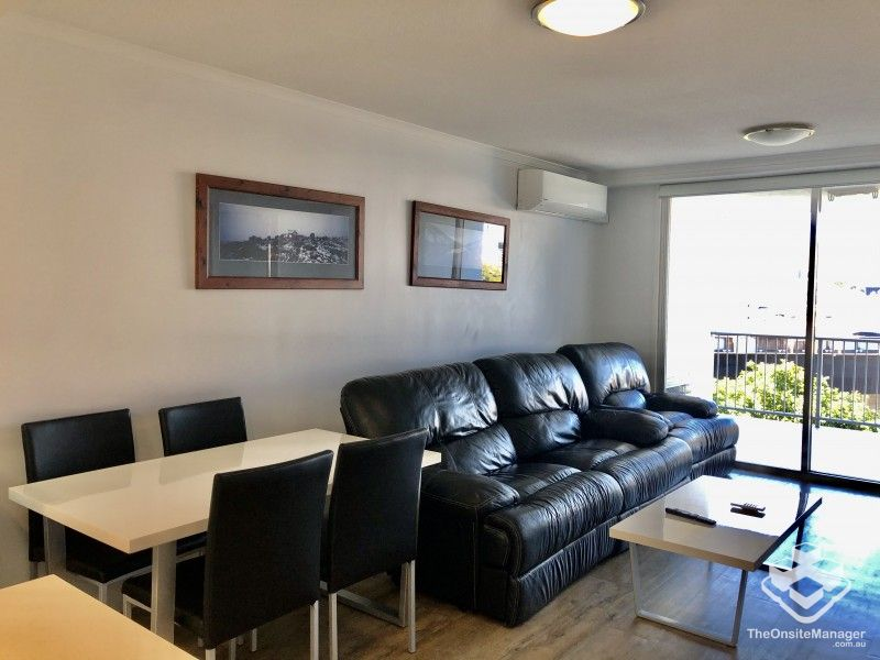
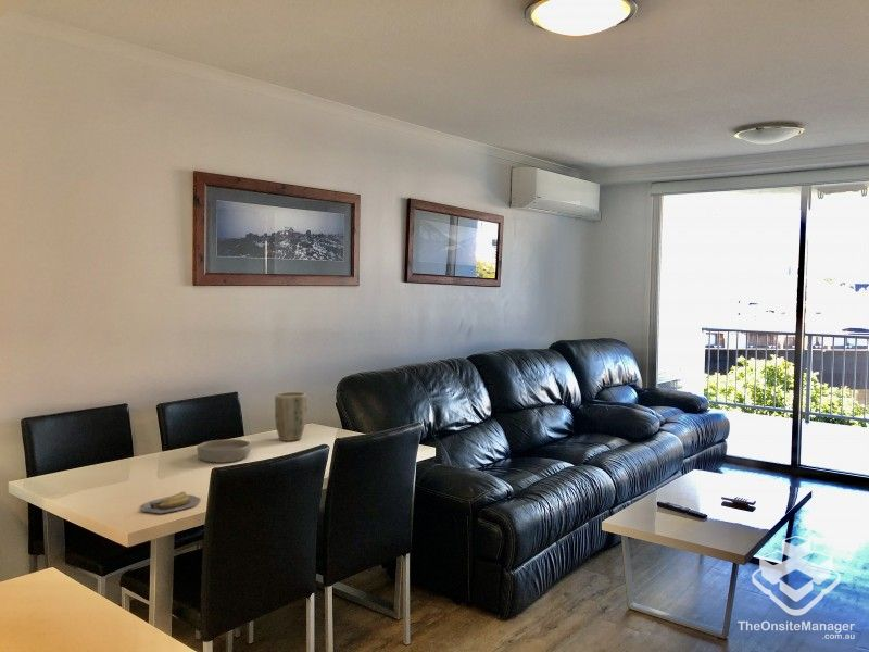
+ bowl [197,438,252,464]
+ plant pot [274,391,307,442]
+ banana [140,491,201,515]
